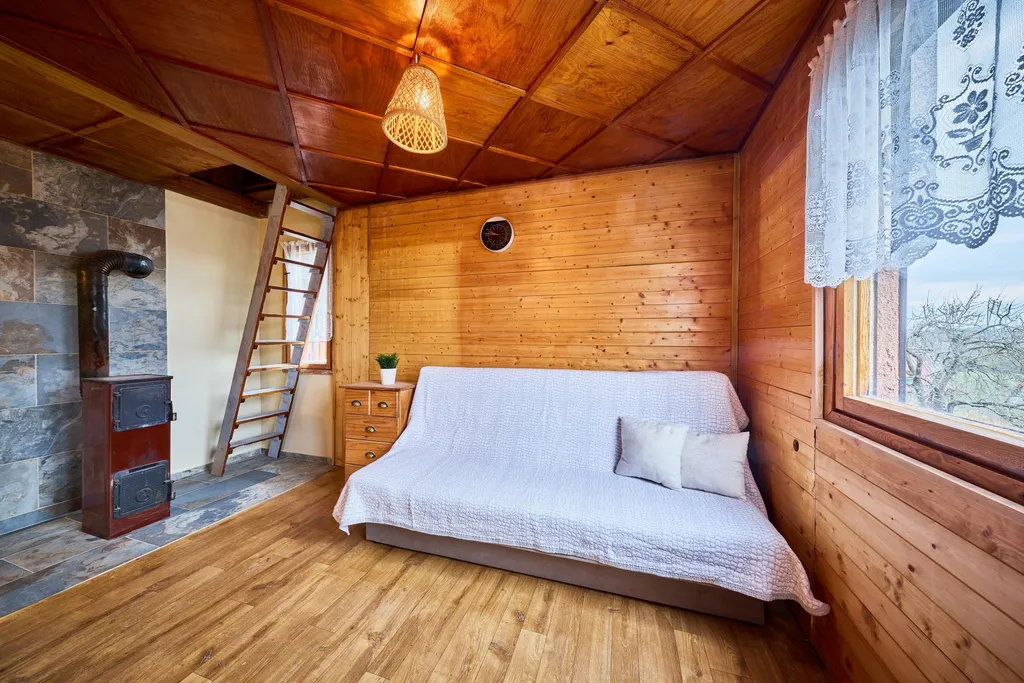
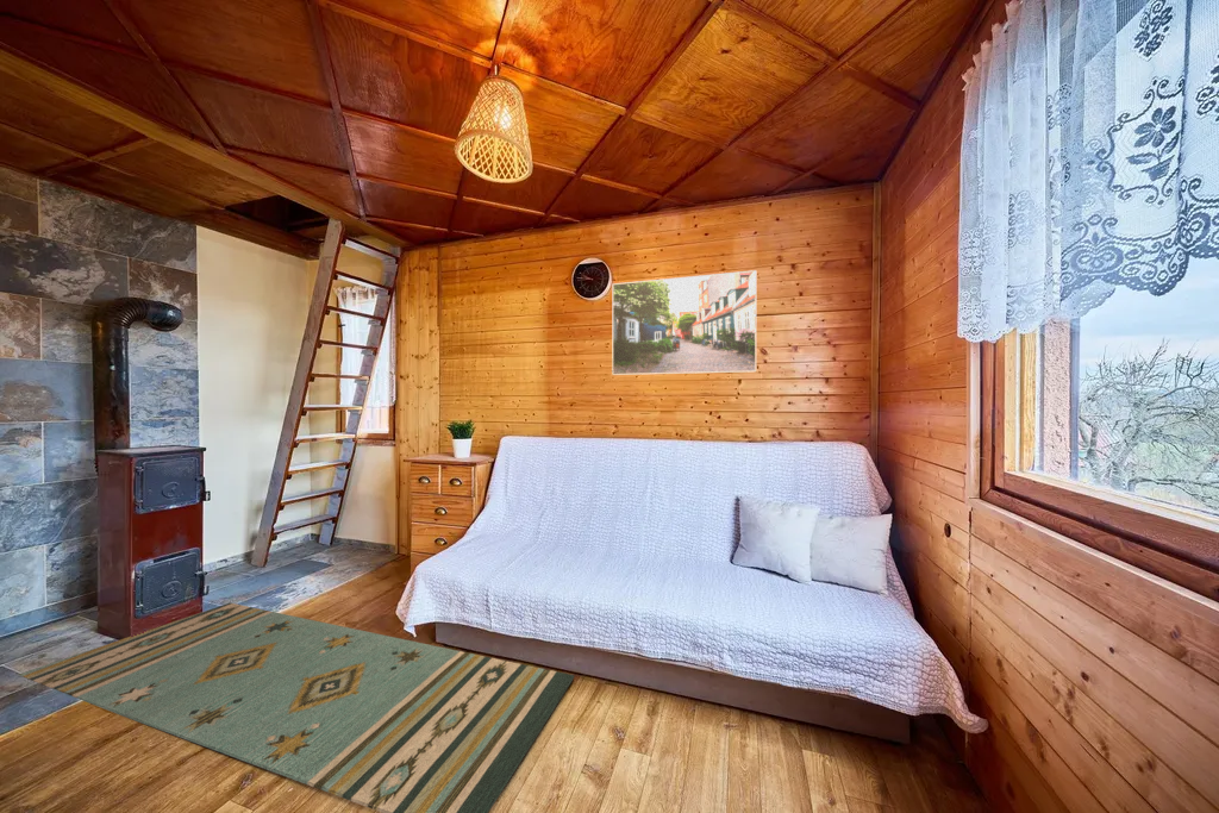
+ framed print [611,269,757,376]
+ rug [18,601,575,813]
